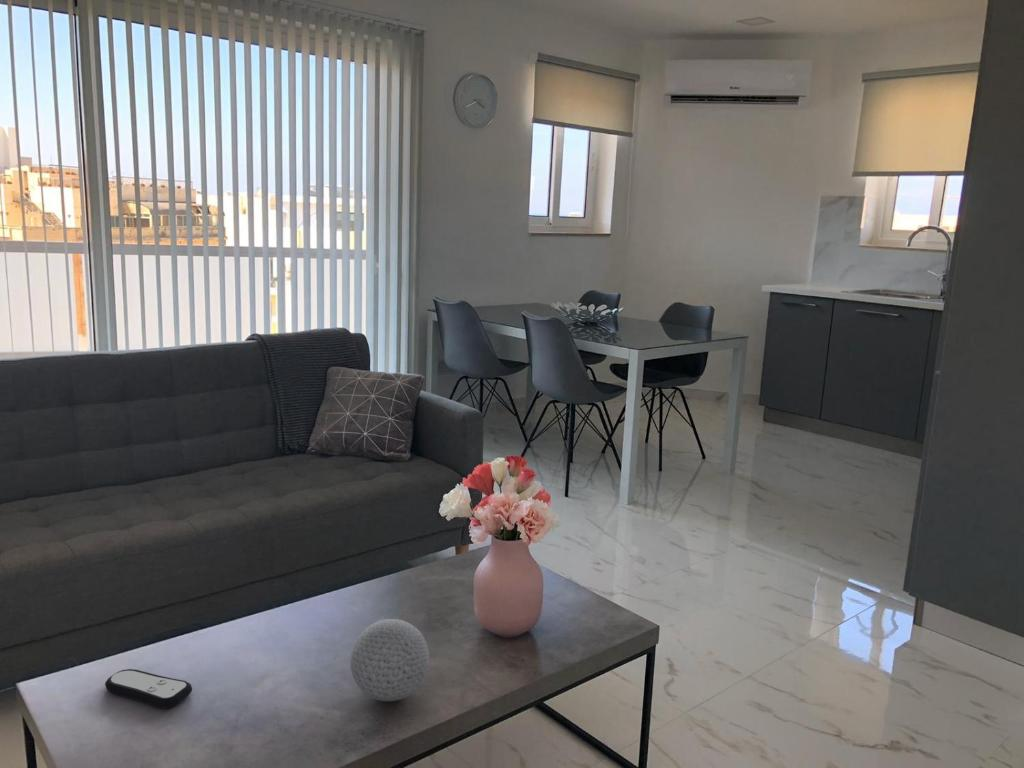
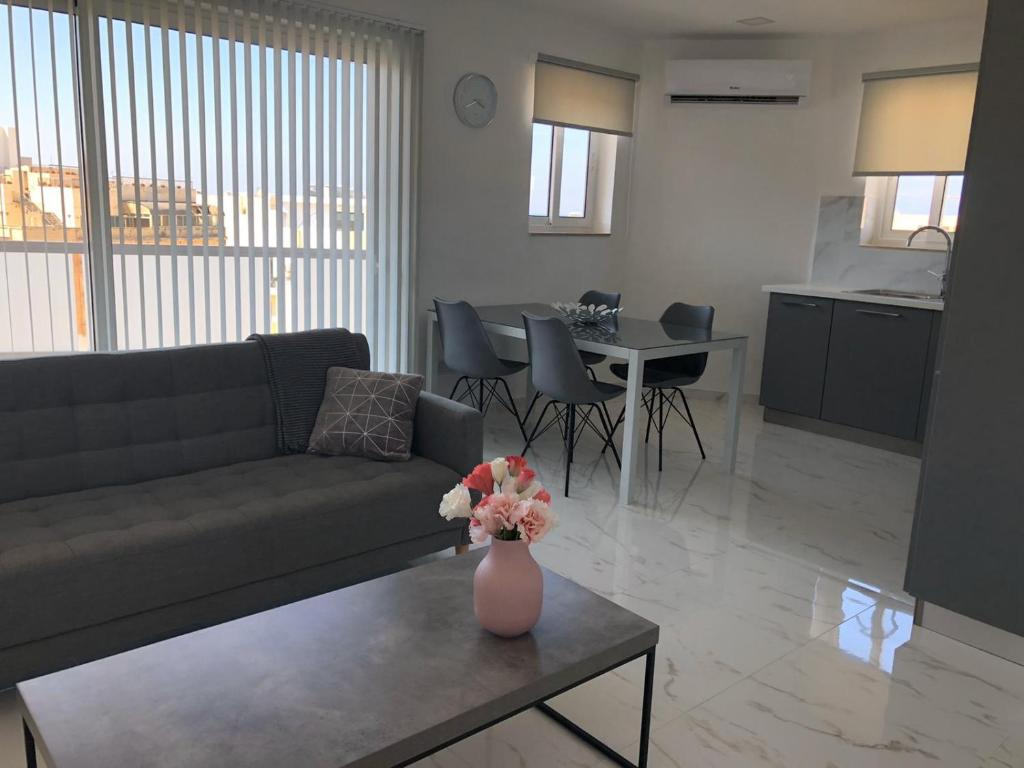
- remote control [104,668,193,709]
- decorative ball [349,618,430,702]
